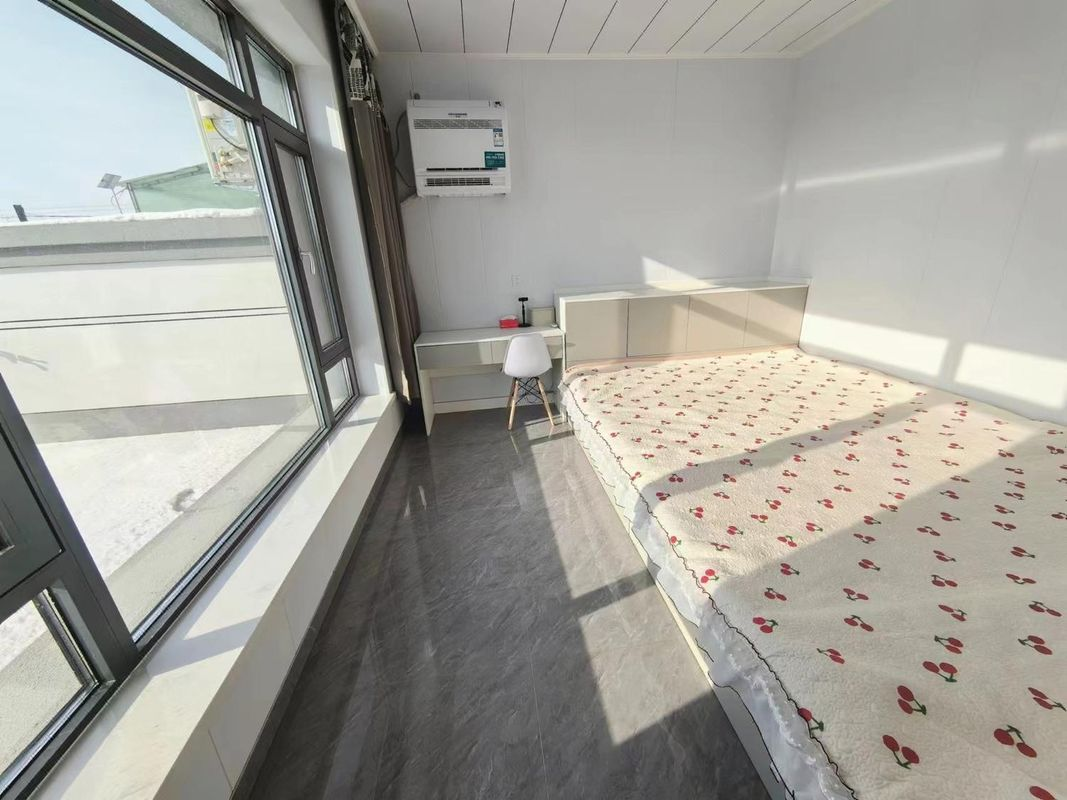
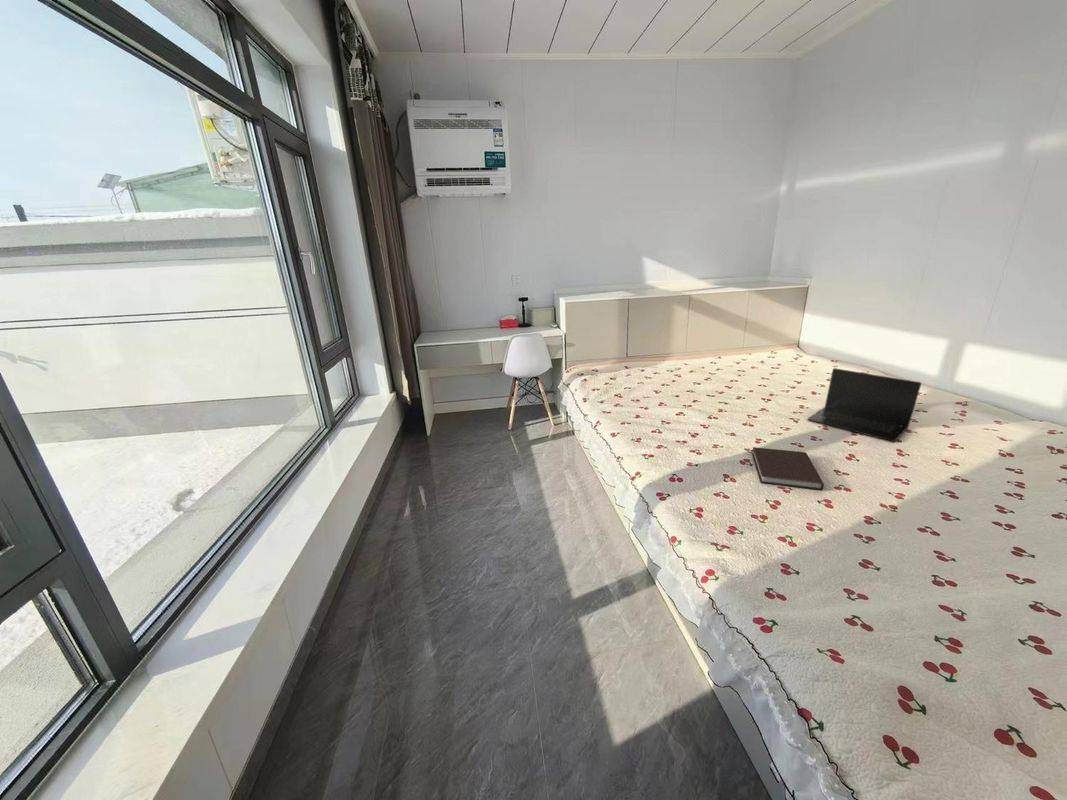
+ notebook [751,446,825,491]
+ laptop [807,367,922,443]
